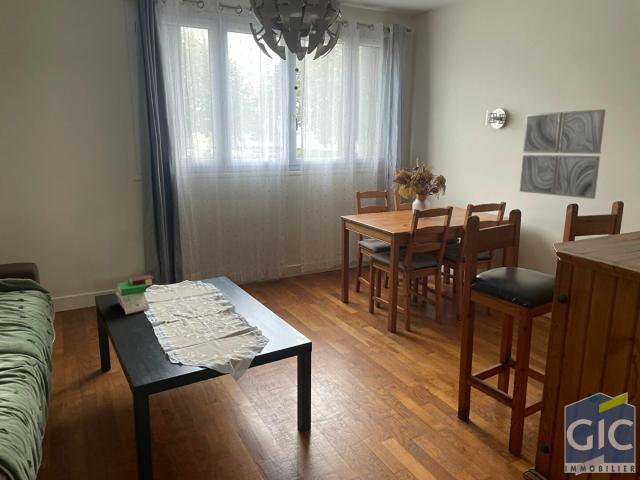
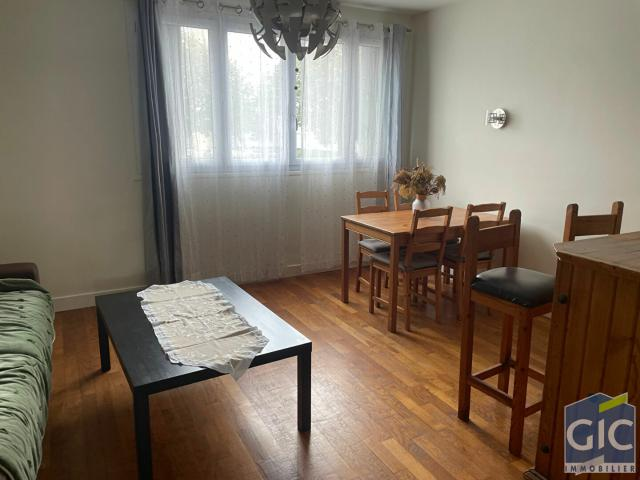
- book [115,274,155,316]
- wall art [519,108,607,200]
